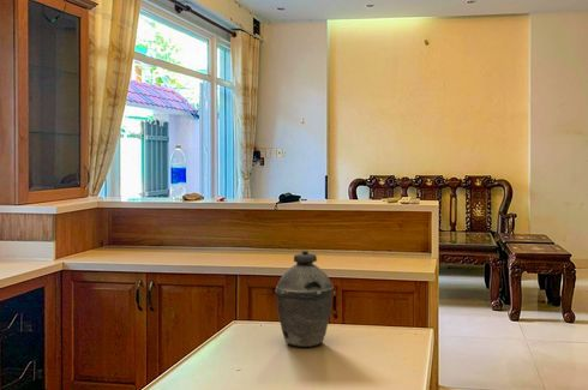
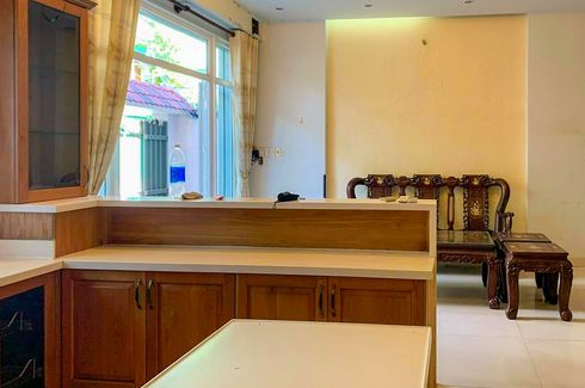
- kettle [274,248,335,348]
